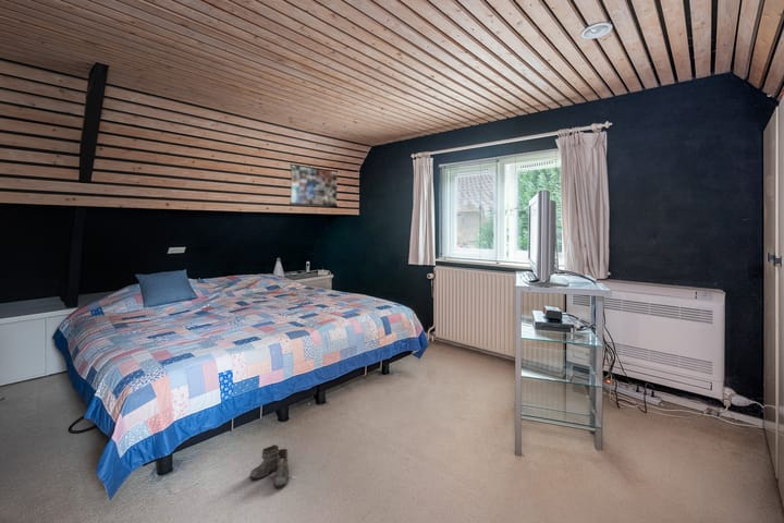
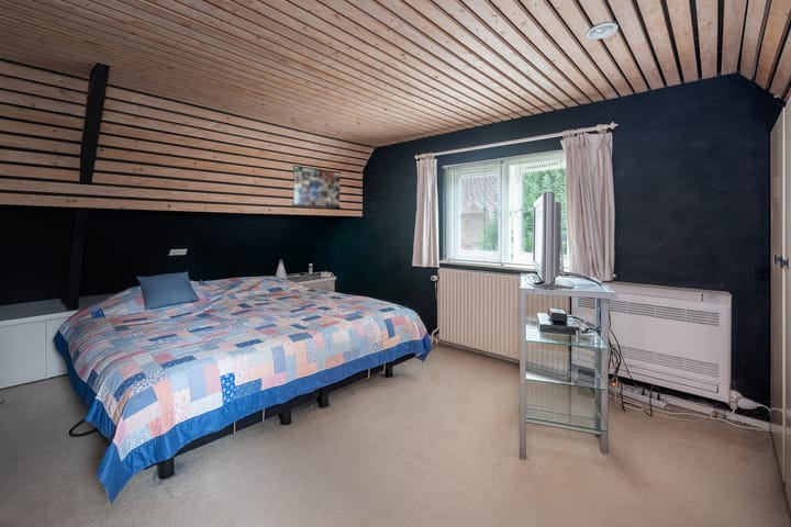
- boots [249,443,291,489]
